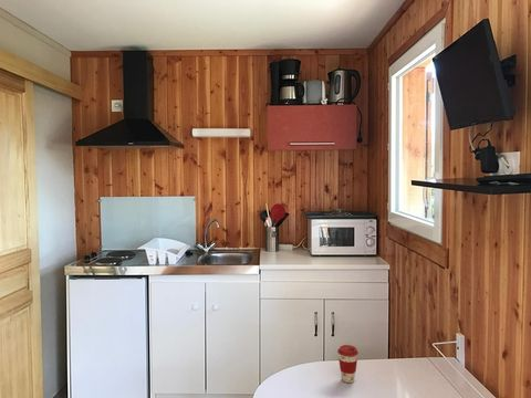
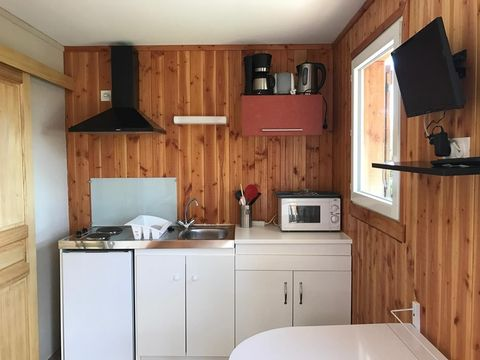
- coffee cup [336,344,360,384]
